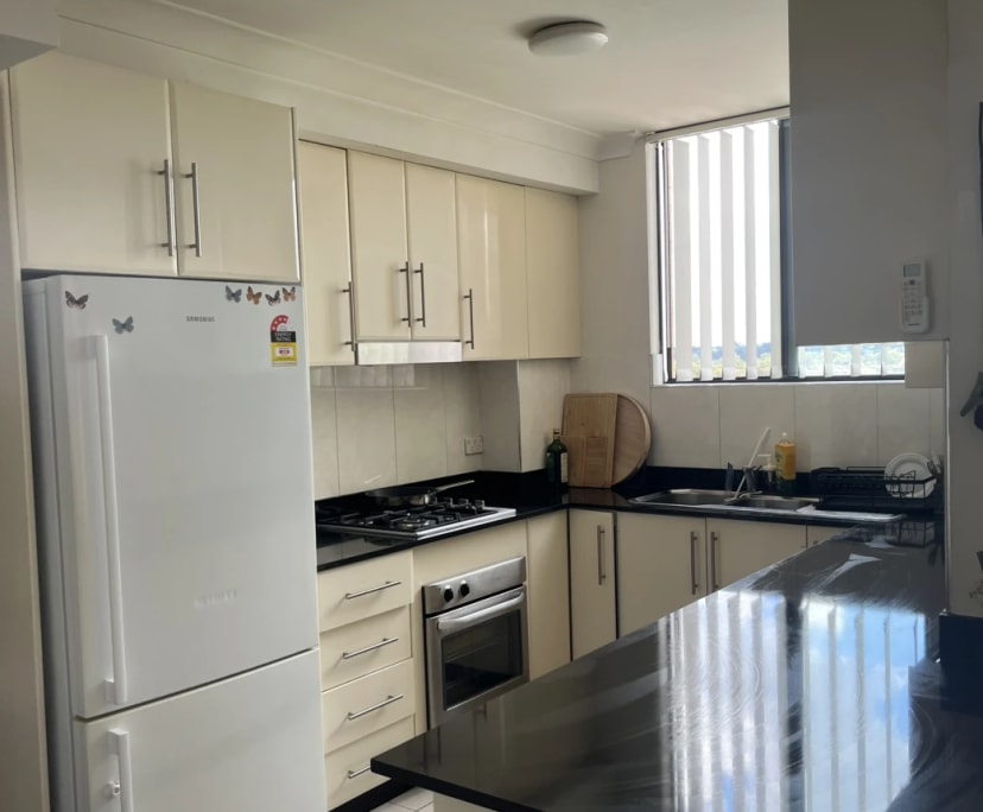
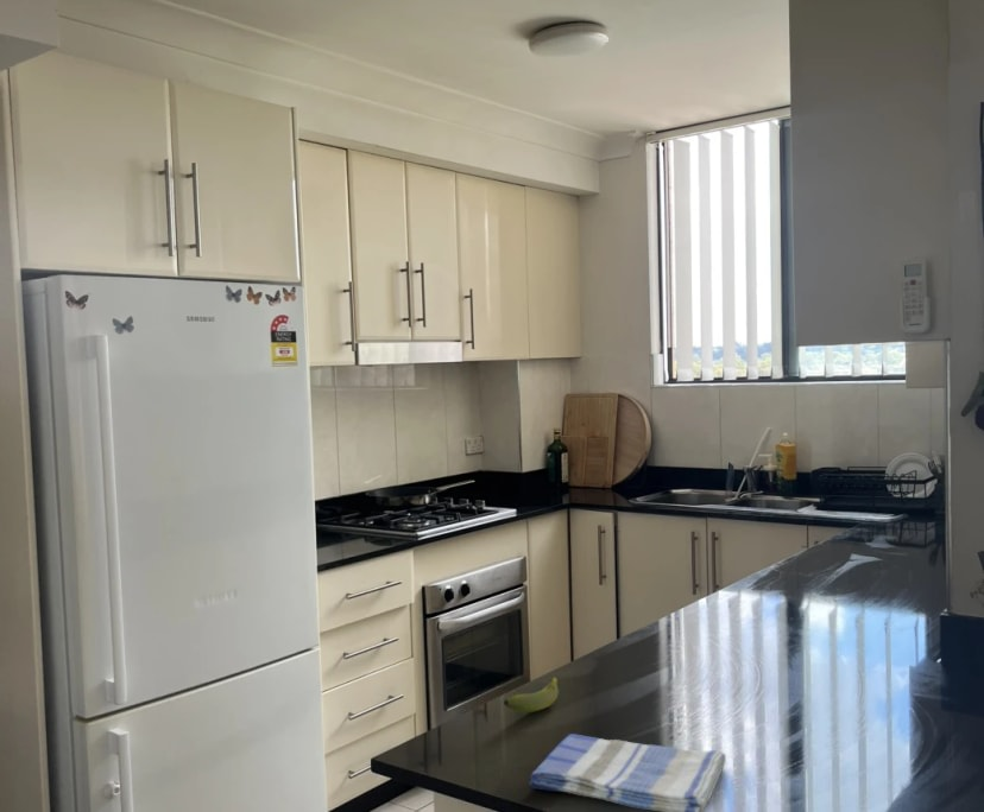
+ banana [503,675,560,713]
+ dish towel [528,732,727,812]
